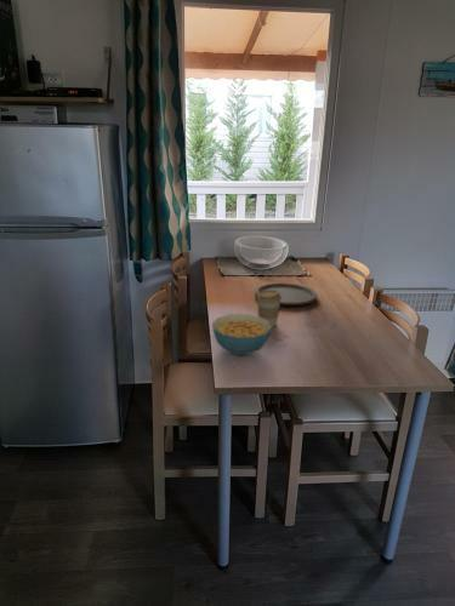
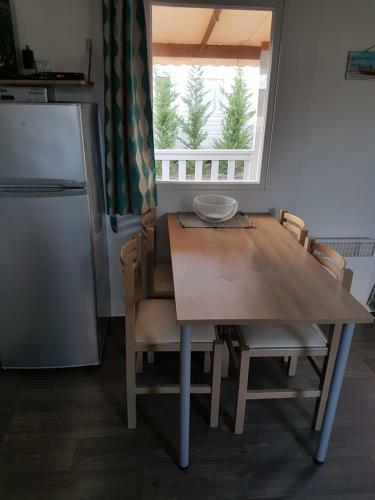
- plate [255,281,318,307]
- cereal bowl [211,313,273,356]
- coffee cup [256,290,281,328]
